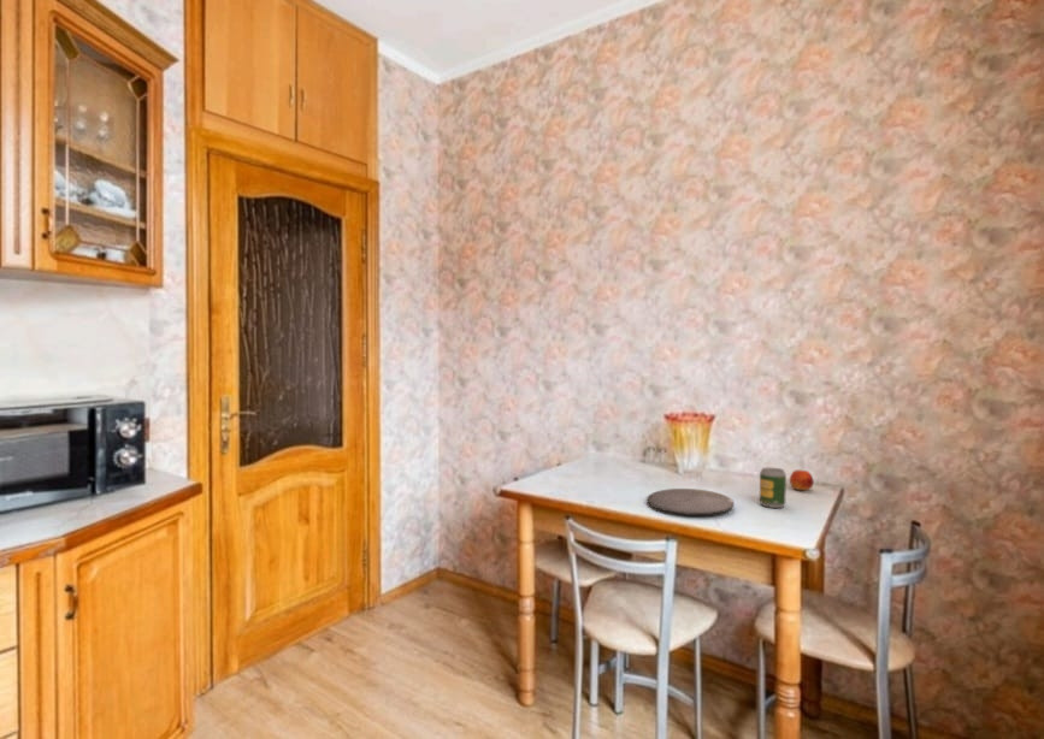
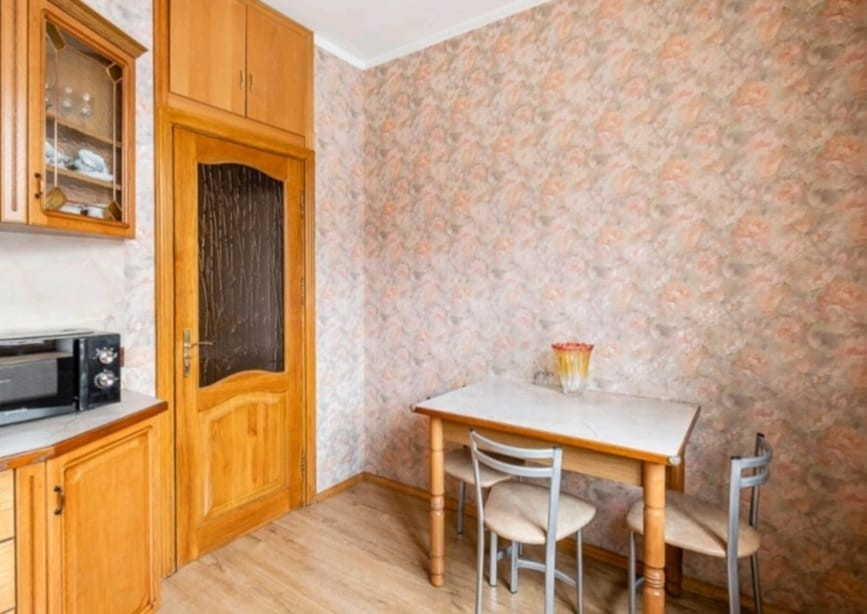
- plate [645,487,736,516]
- apple [789,468,815,491]
- soda can [759,467,788,509]
